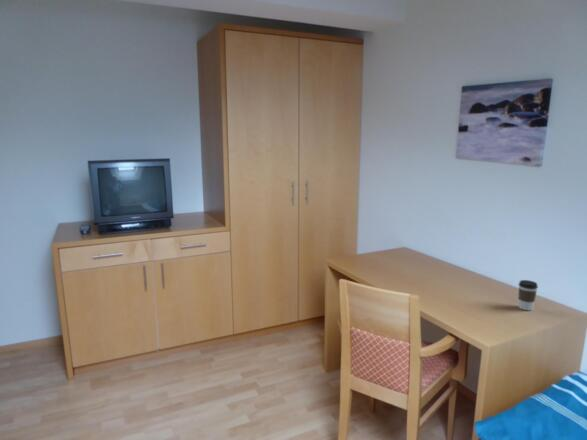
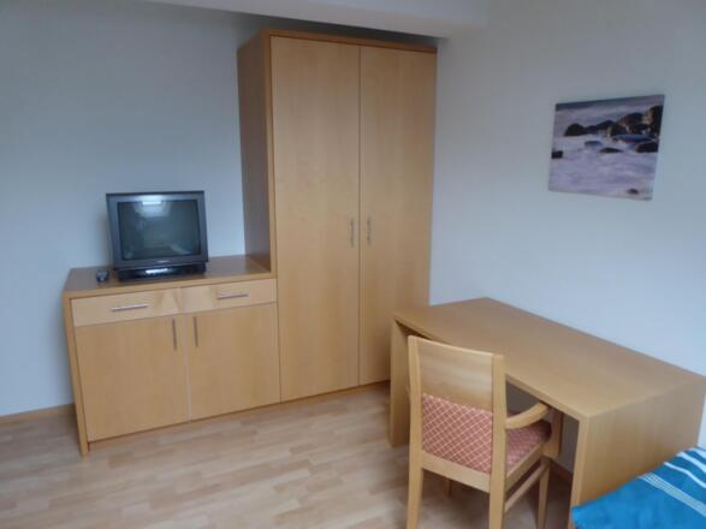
- coffee cup [517,279,539,311]
